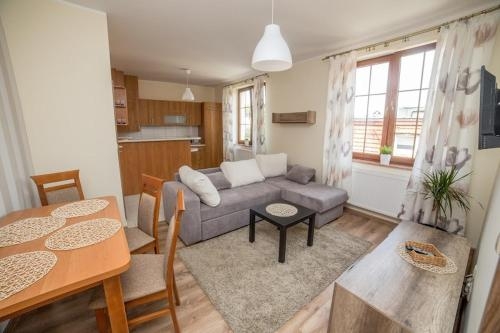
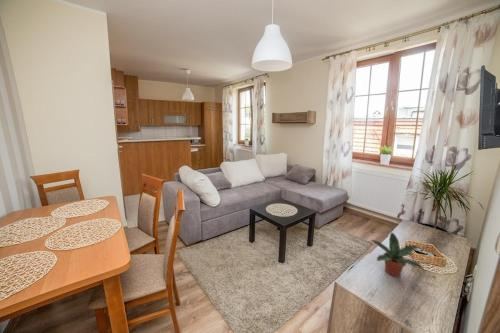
+ potted plant [370,231,425,278]
